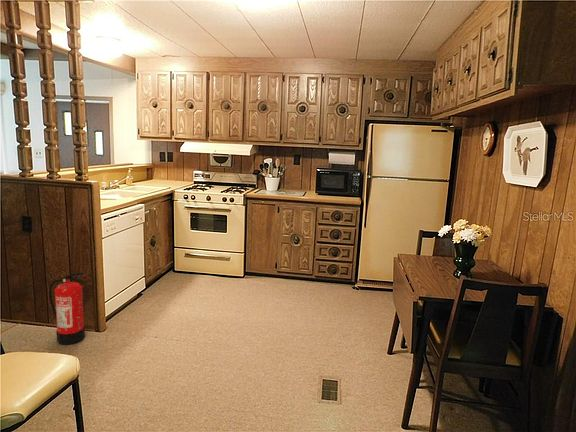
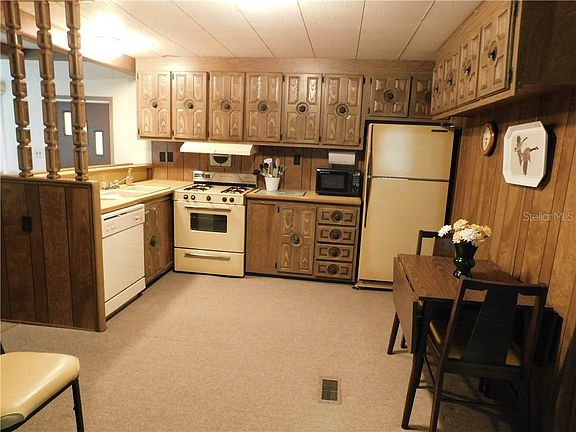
- fire extinguisher [48,272,86,346]
